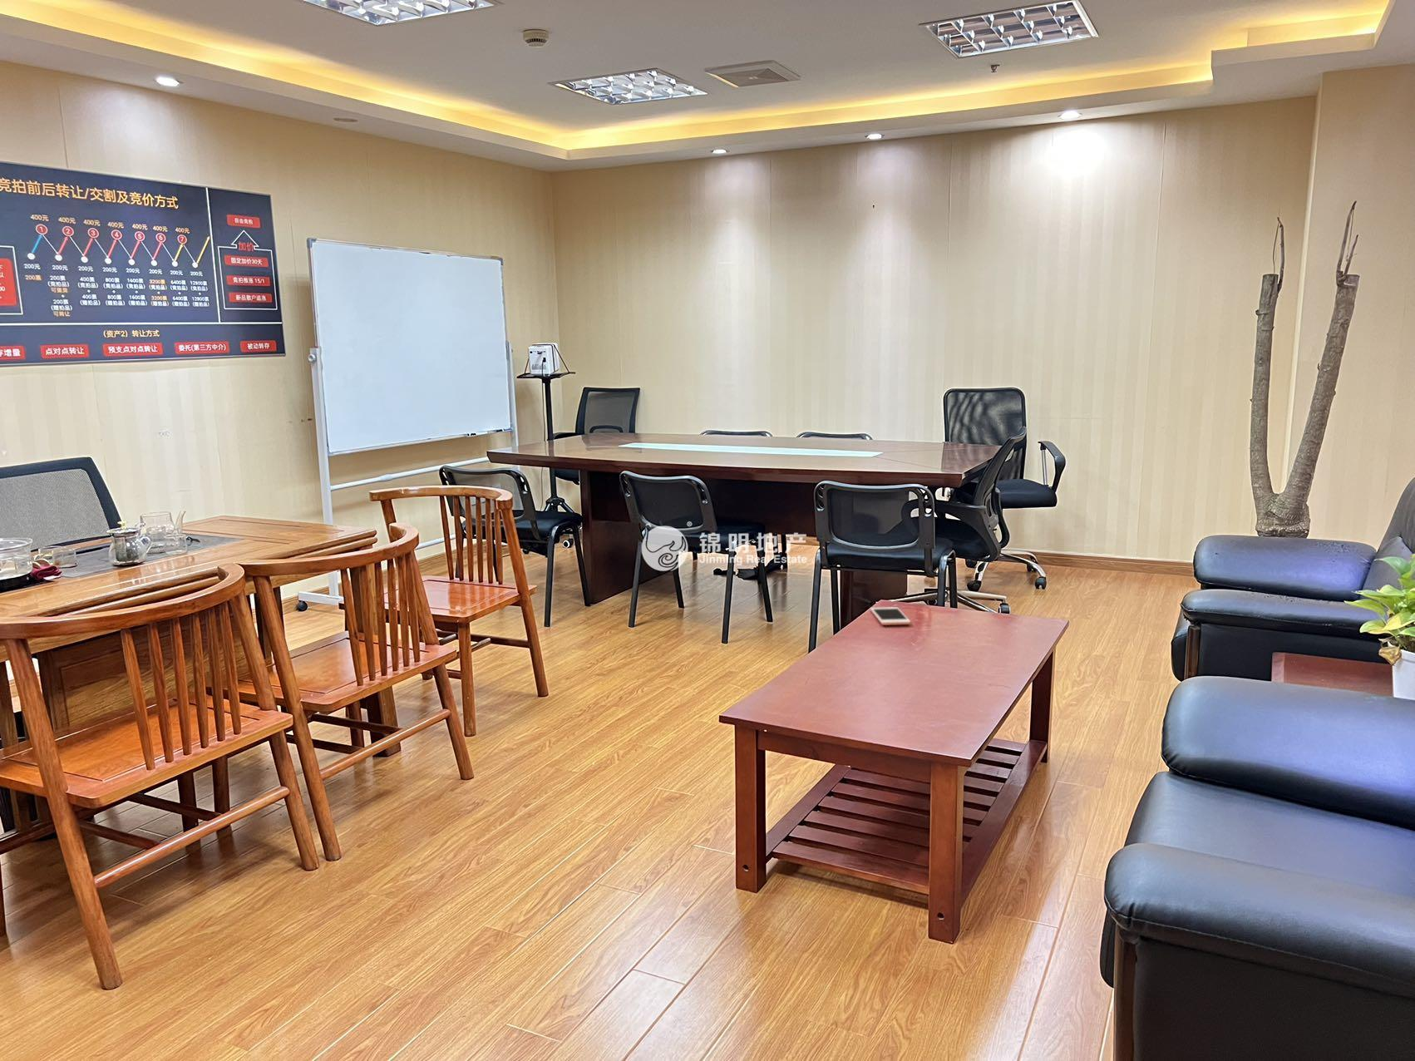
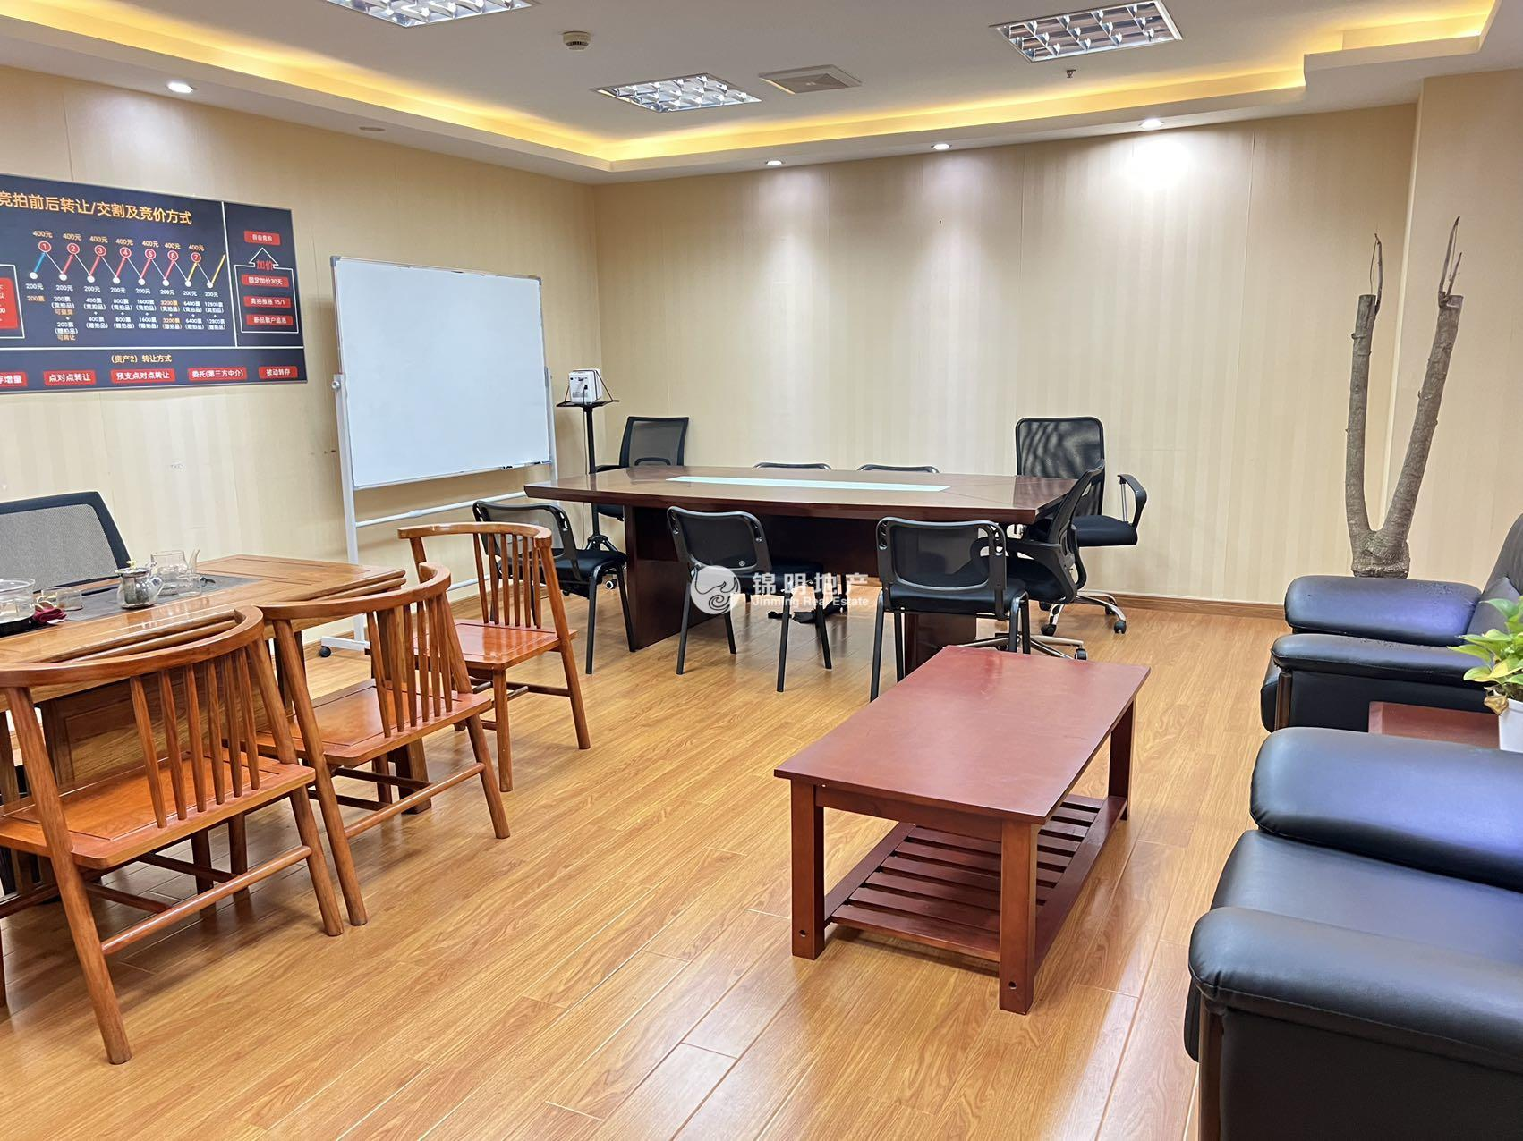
- cell phone [870,606,911,626]
